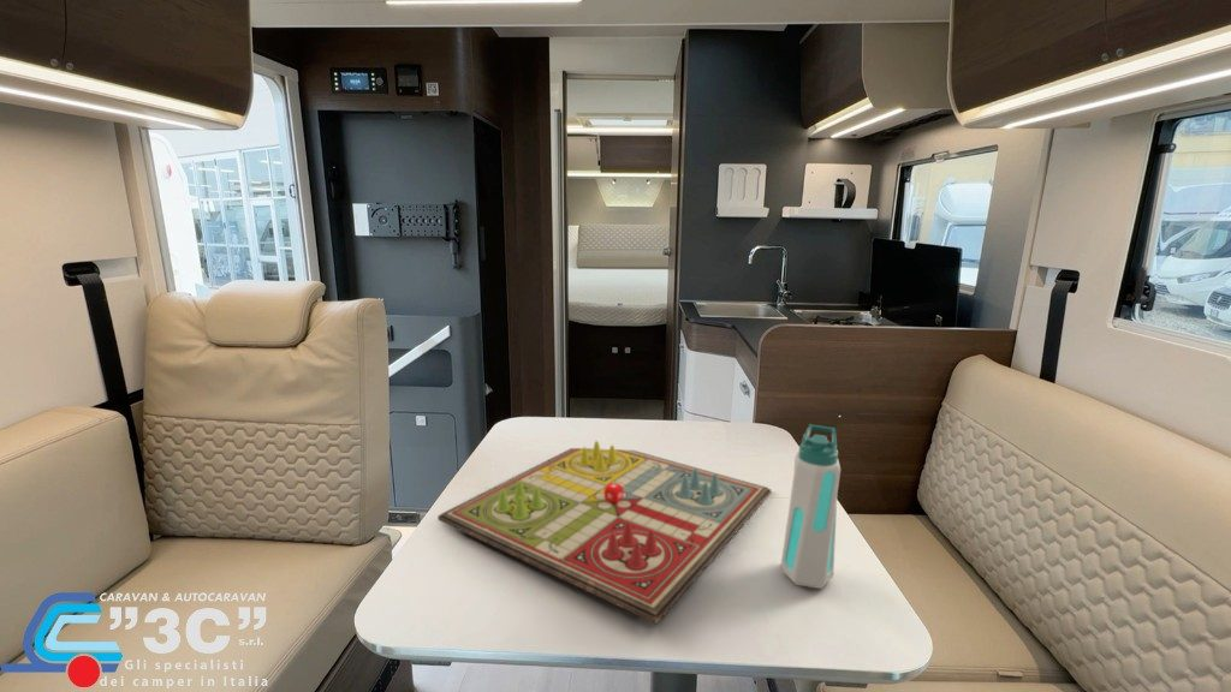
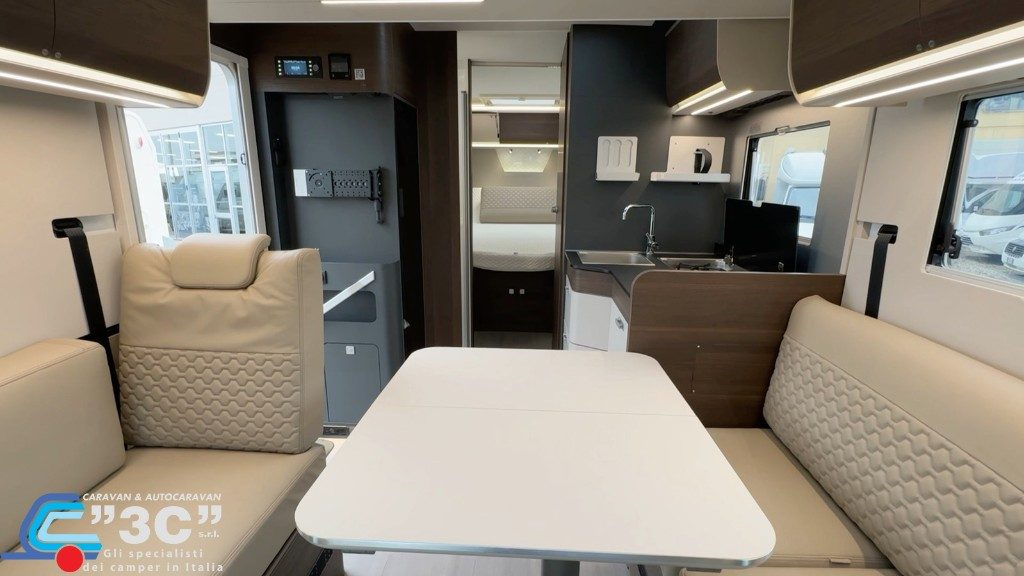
- water bottle [780,423,842,590]
- gameboard [436,440,772,625]
